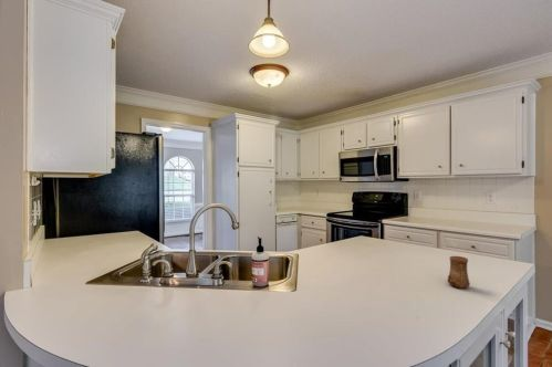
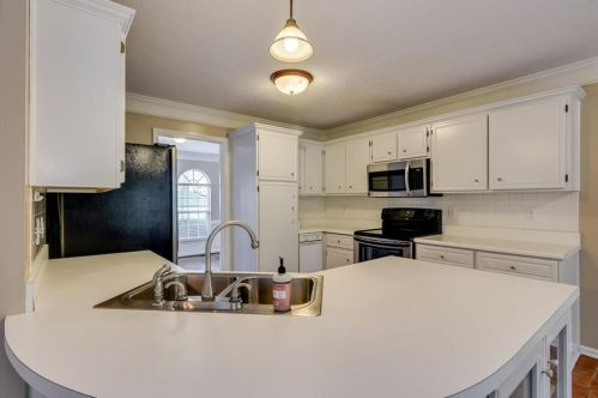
- cup [447,255,471,290]
